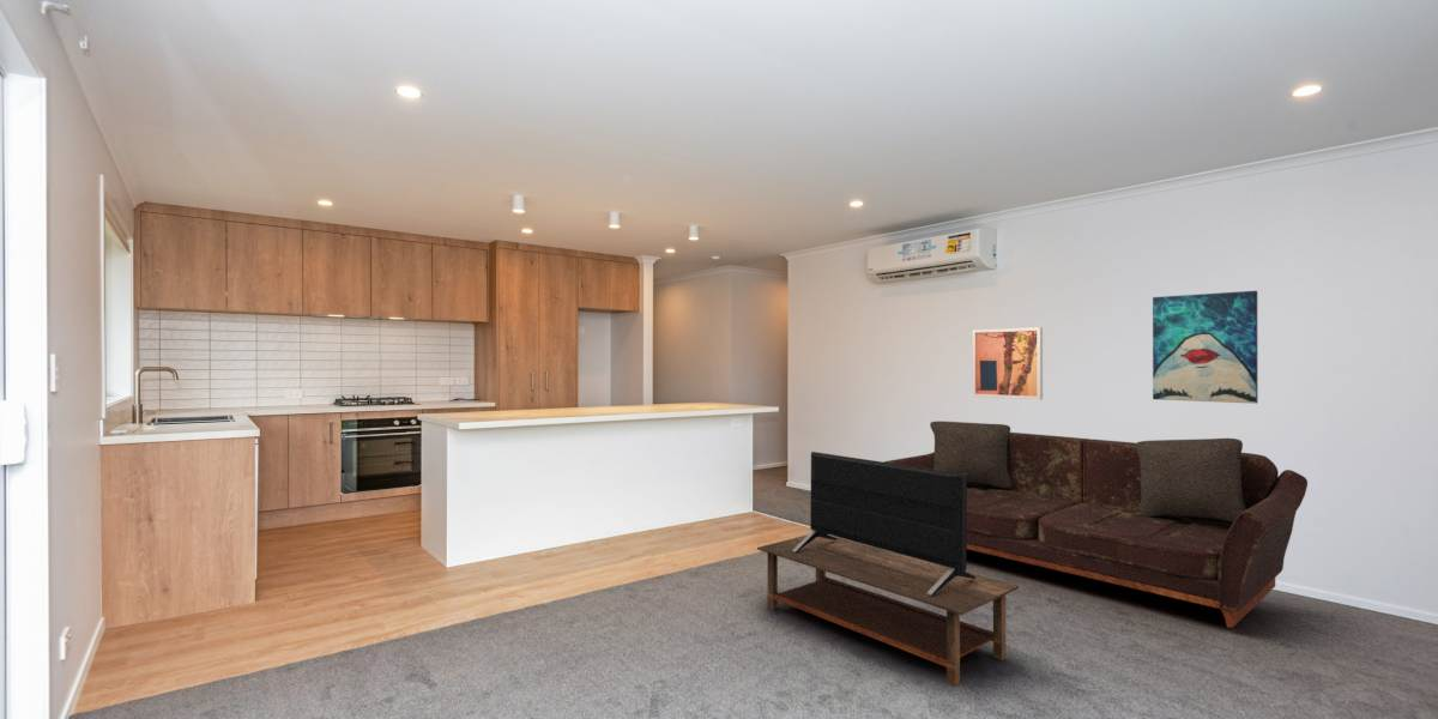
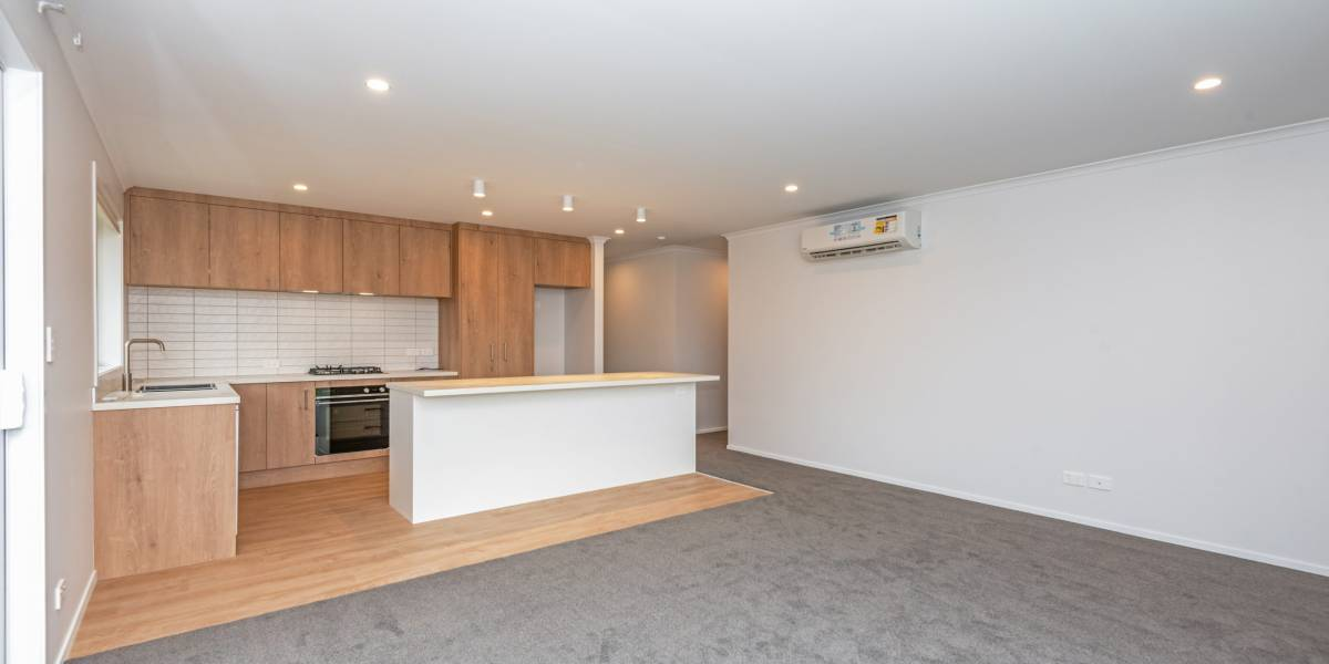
- wall art [972,326,1044,401]
- wall art [1152,290,1259,405]
- sofa [756,419,1309,688]
